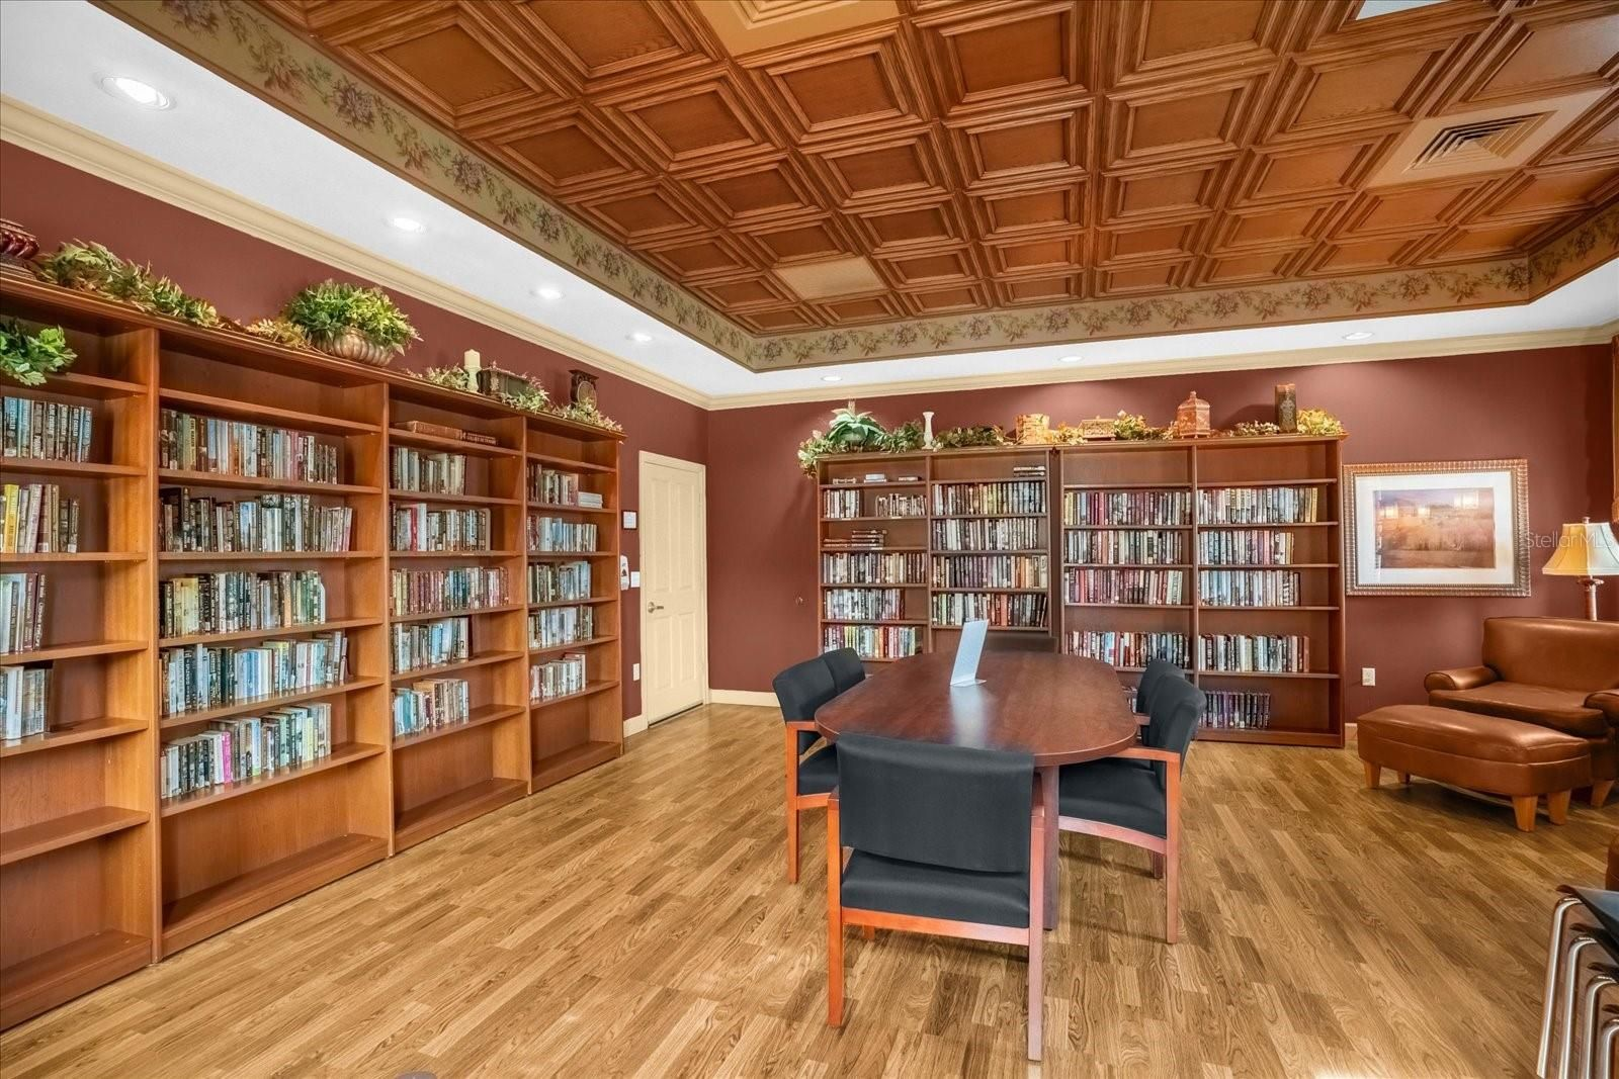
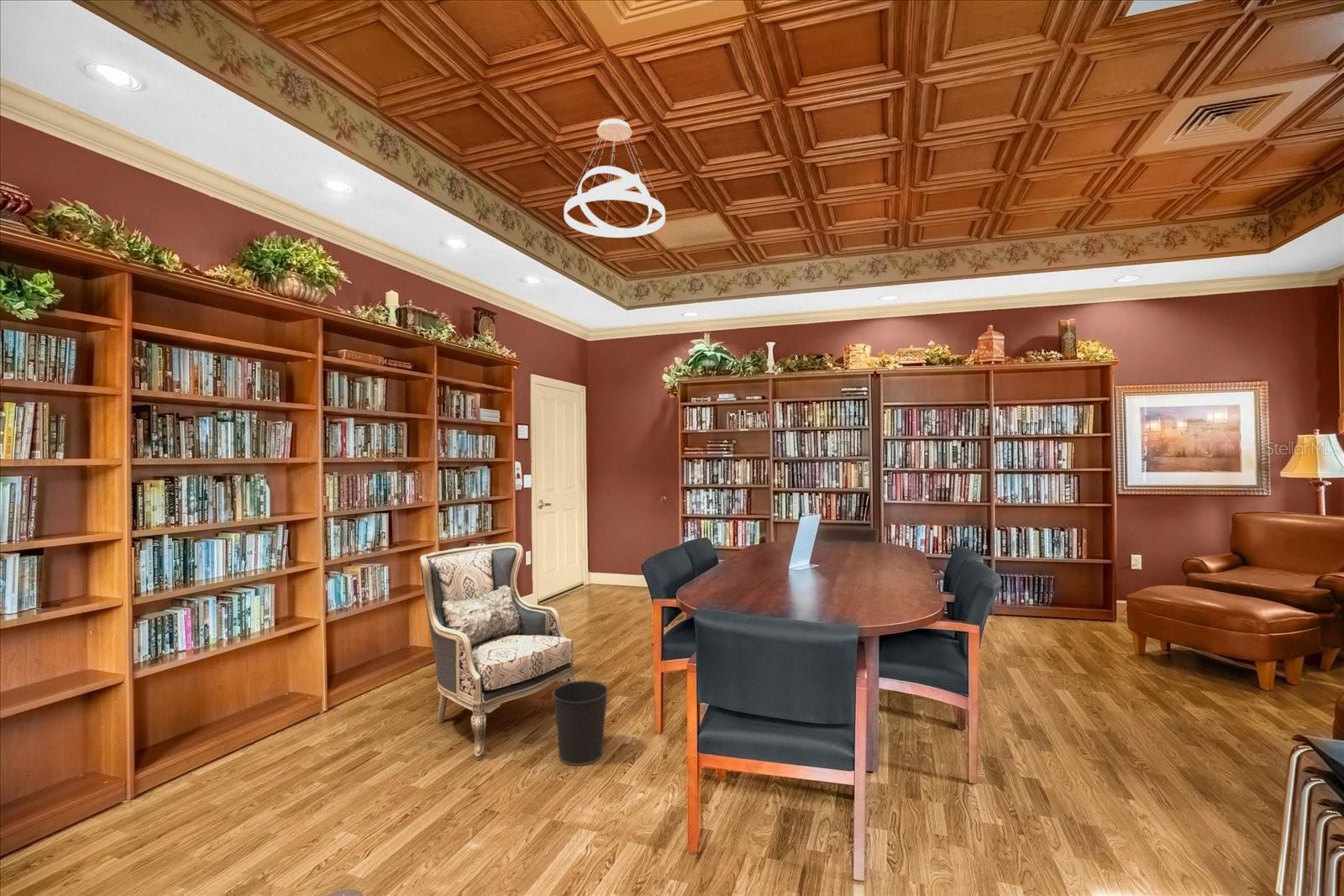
+ armchair [419,542,579,761]
+ pendant light [564,118,666,238]
+ wastebasket [552,679,609,767]
